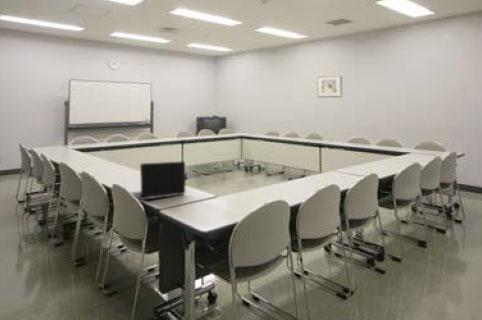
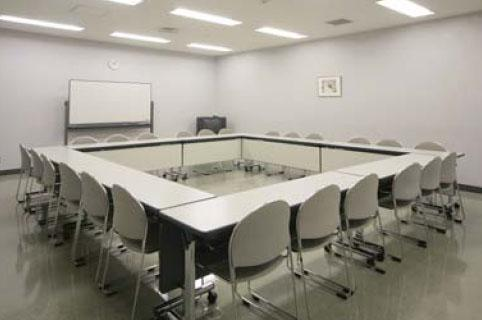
- laptop computer [129,160,186,201]
